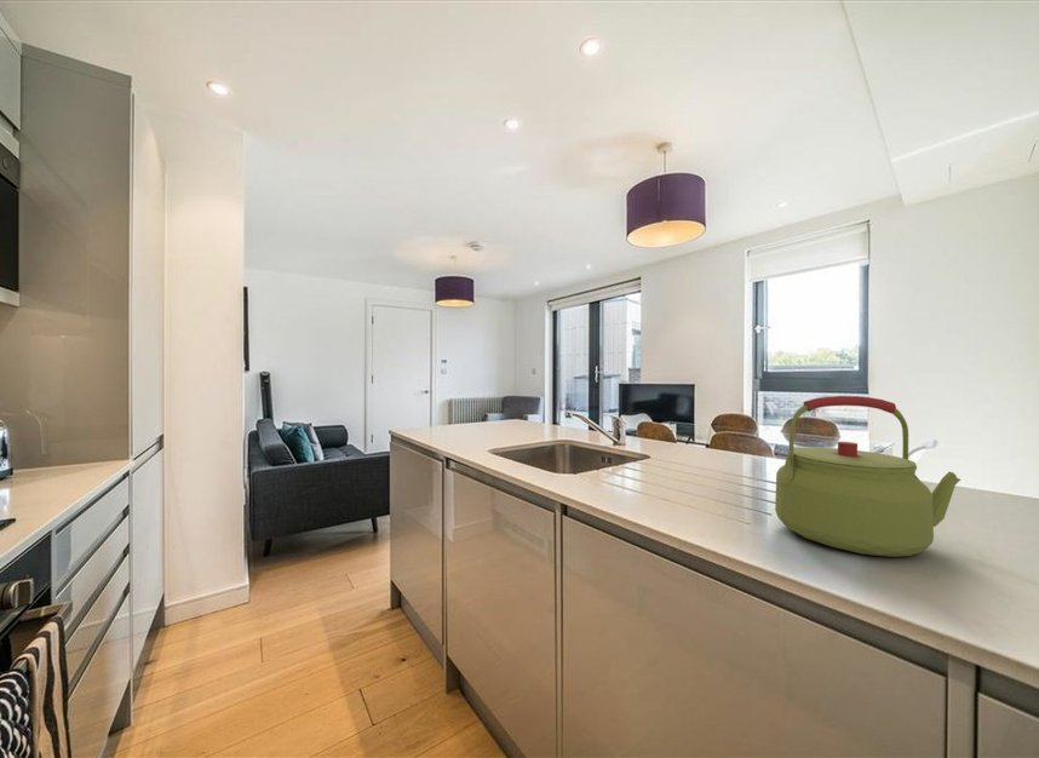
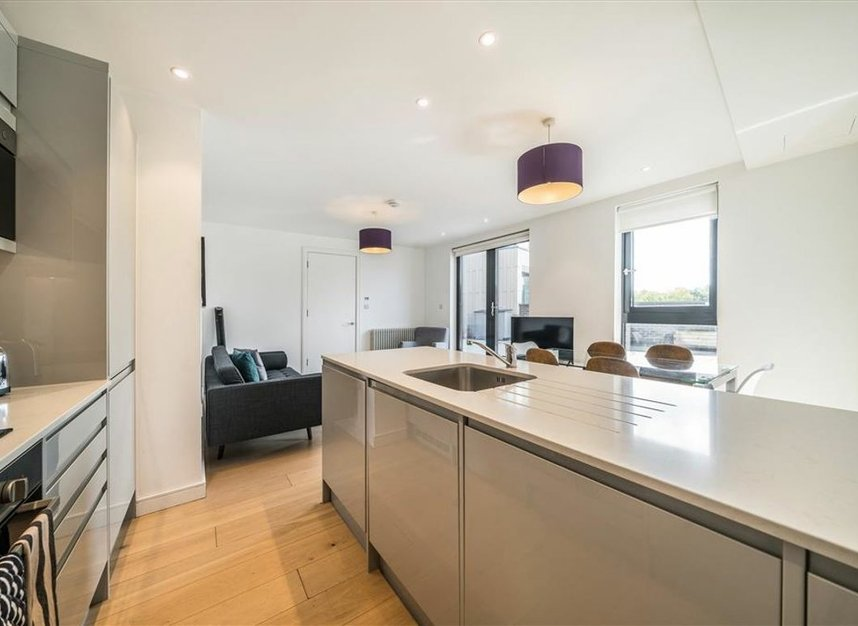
- kettle [774,395,961,558]
